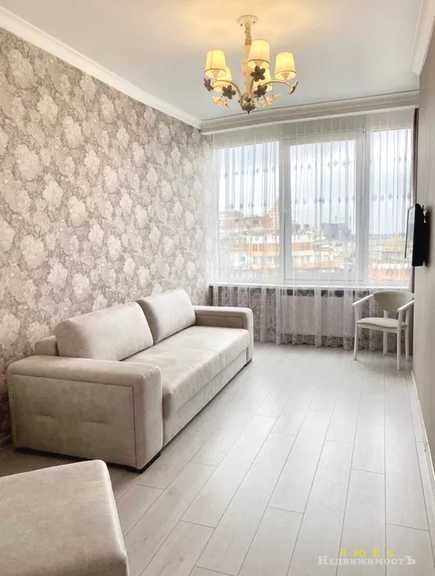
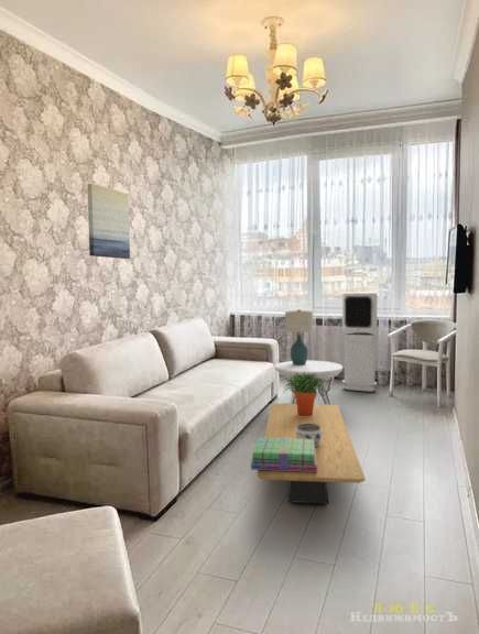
+ coffee table [255,403,367,505]
+ side table [274,360,344,405]
+ potted plant [281,372,330,416]
+ stack of books [250,437,317,472]
+ jar [295,423,322,447]
+ table lamp [284,308,314,365]
+ wall art [86,183,131,260]
+ air purifier [341,291,379,393]
